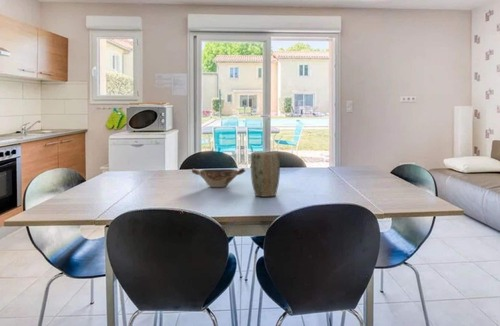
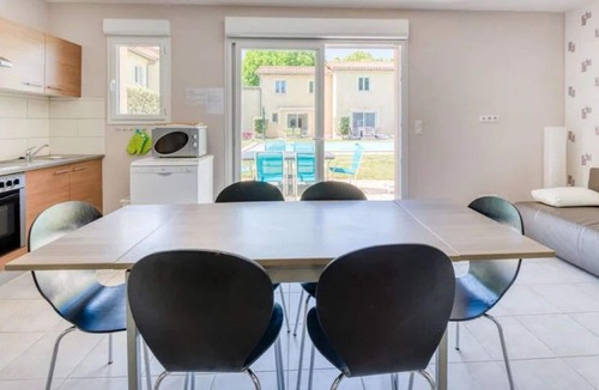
- bowl [191,167,246,188]
- plant pot [250,151,281,198]
